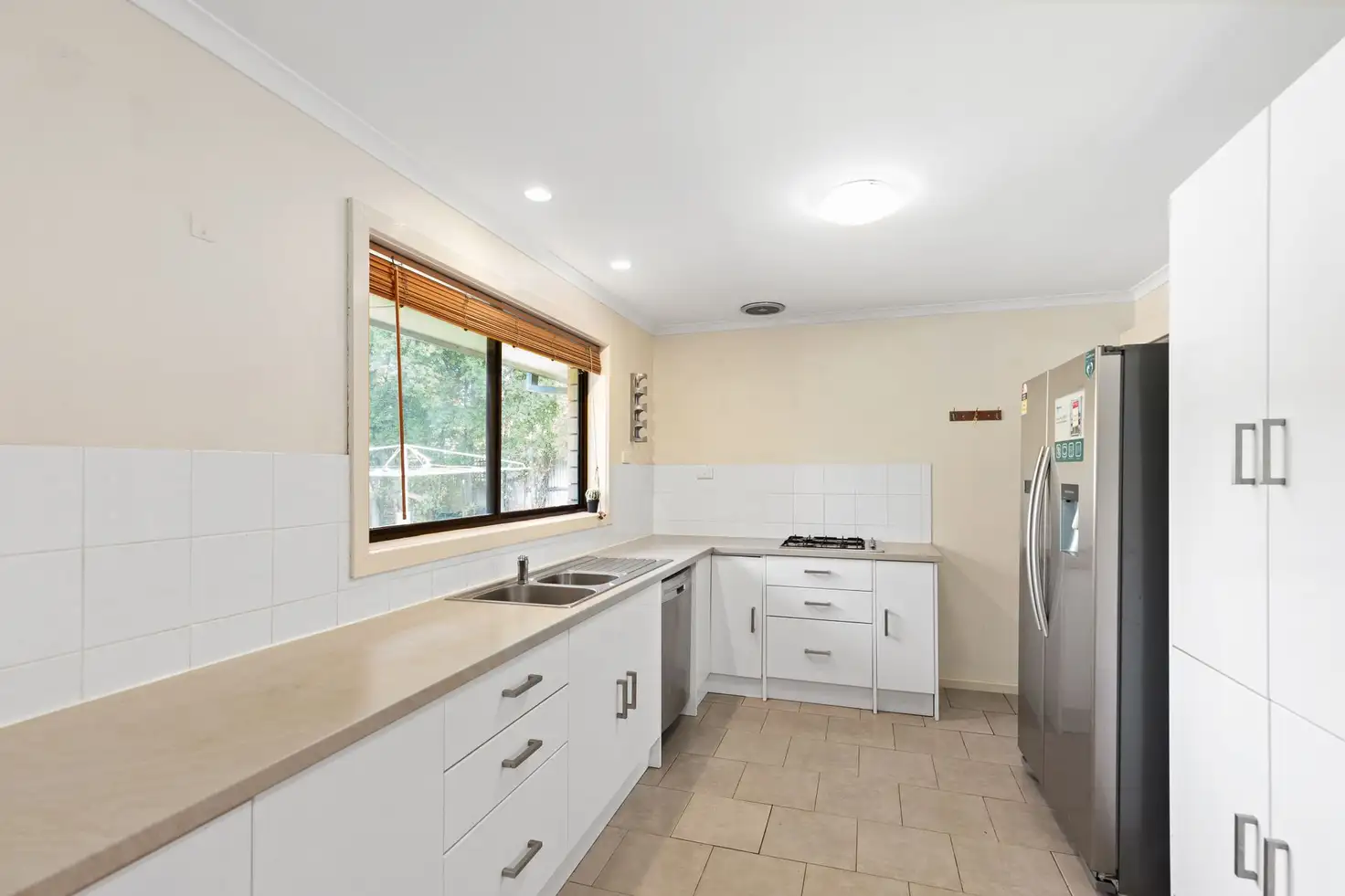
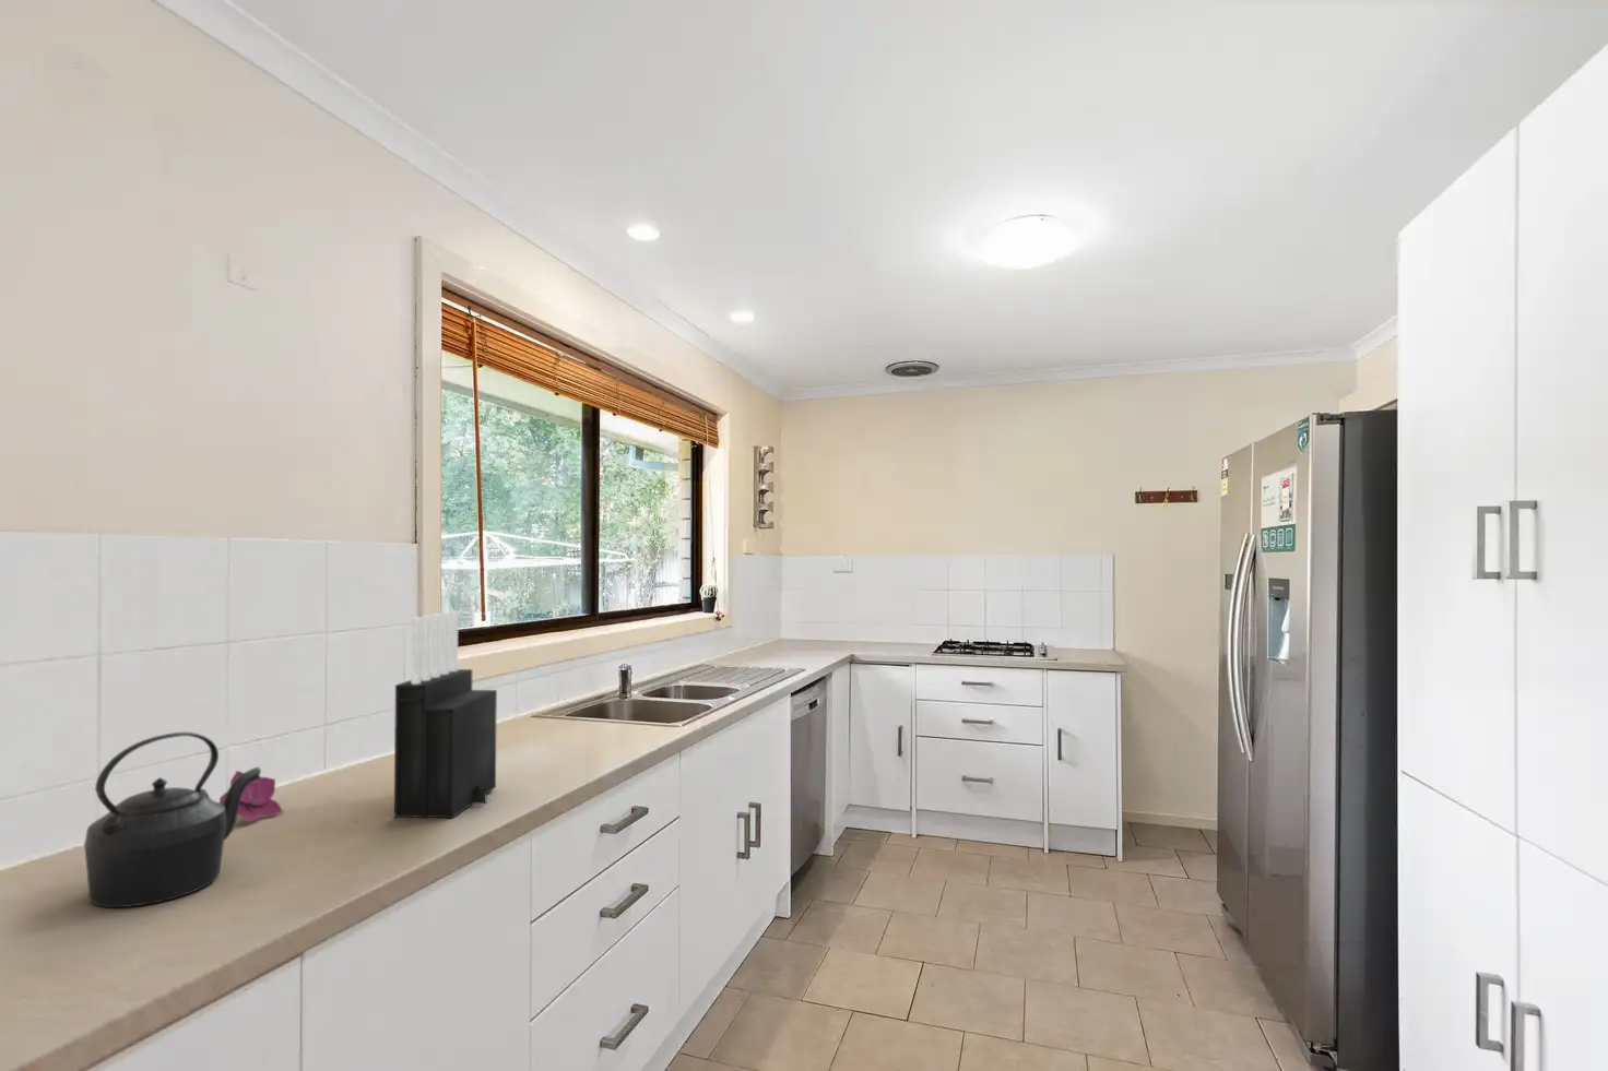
+ kettle [82,732,262,908]
+ flower [219,770,285,824]
+ knife block [393,610,499,820]
